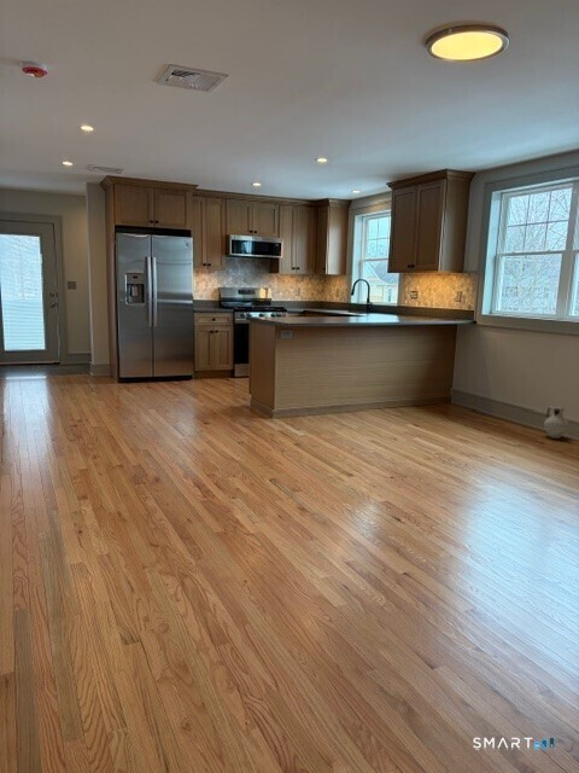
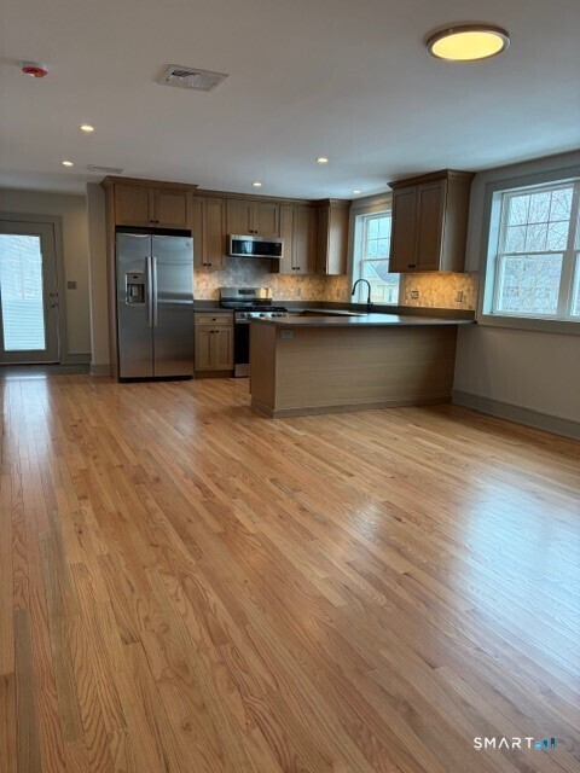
- ceramic jug [543,405,569,440]
